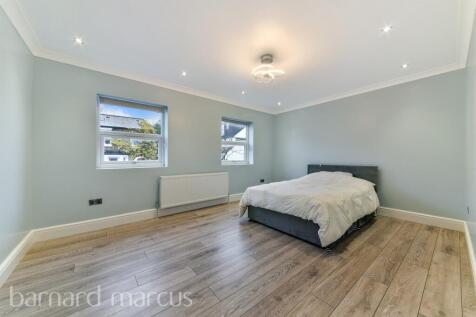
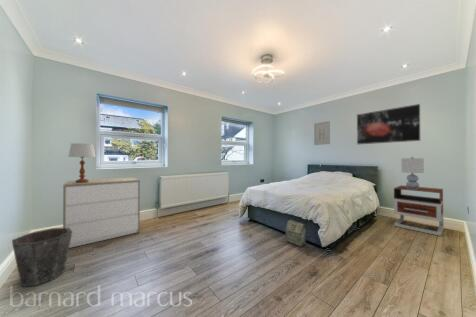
+ wall art [313,120,331,146]
+ wall art [356,103,421,145]
+ table lamp [67,142,96,183]
+ bag [285,219,307,248]
+ lamp [400,156,425,189]
+ nightstand [393,185,445,237]
+ dresser [62,176,141,249]
+ waste bin [11,227,72,288]
